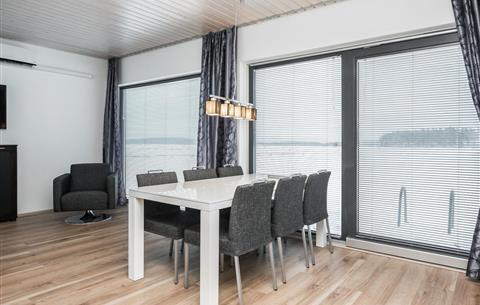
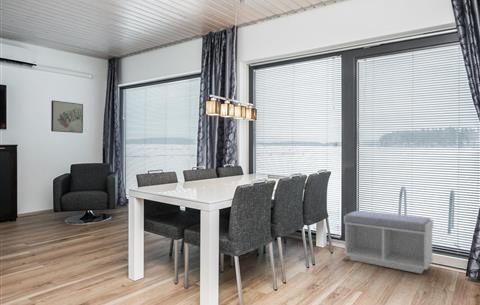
+ bench [343,210,434,275]
+ wall art [50,100,84,134]
